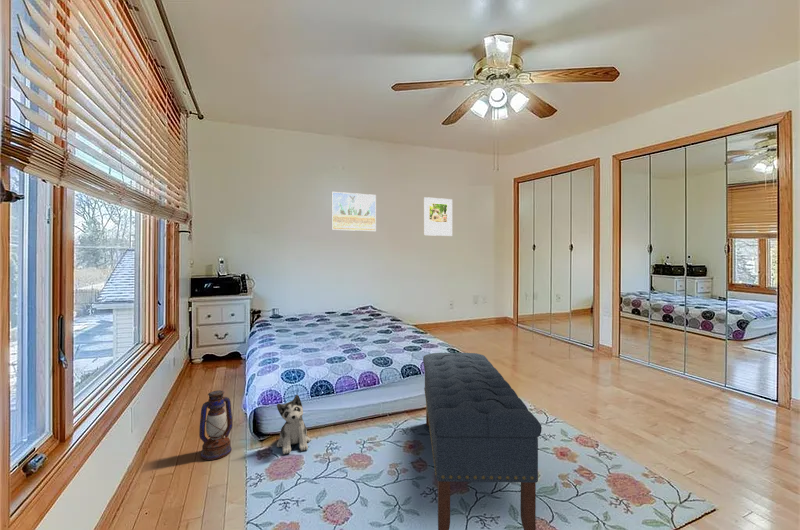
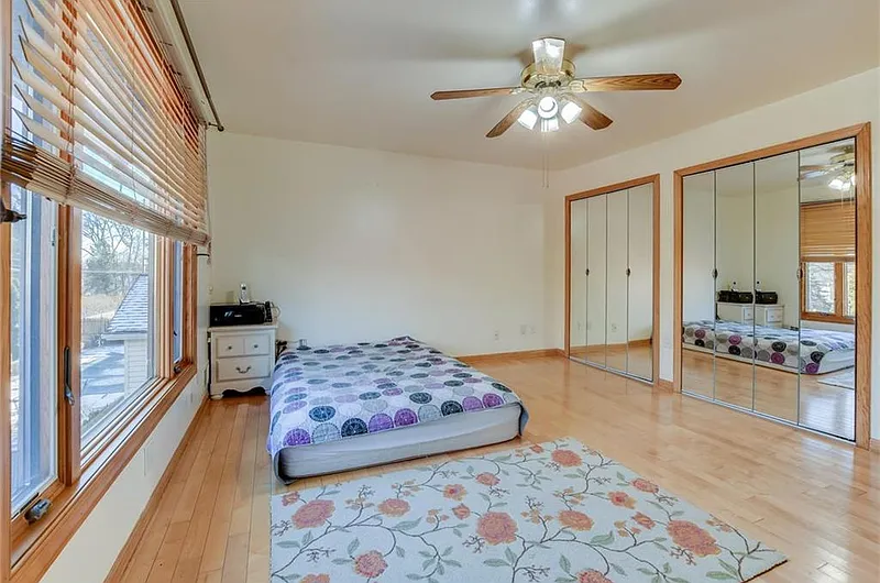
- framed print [423,196,453,237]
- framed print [331,191,377,232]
- bench [422,352,542,530]
- lantern [198,389,233,461]
- plush toy [276,394,311,455]
